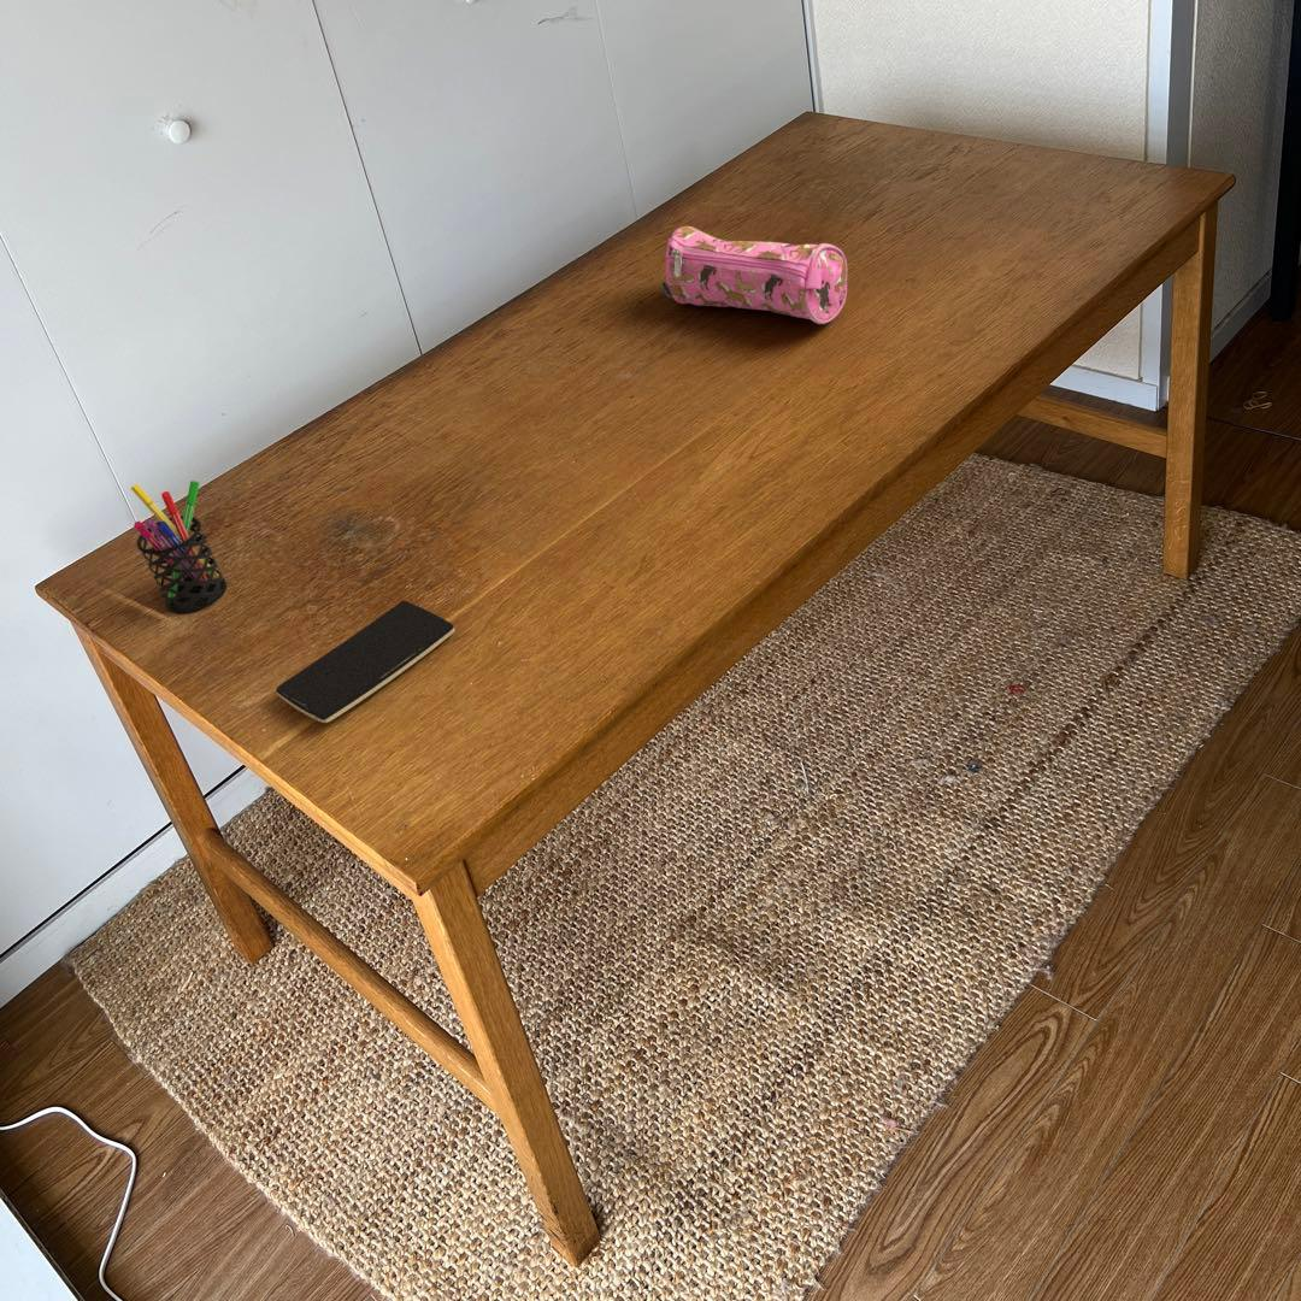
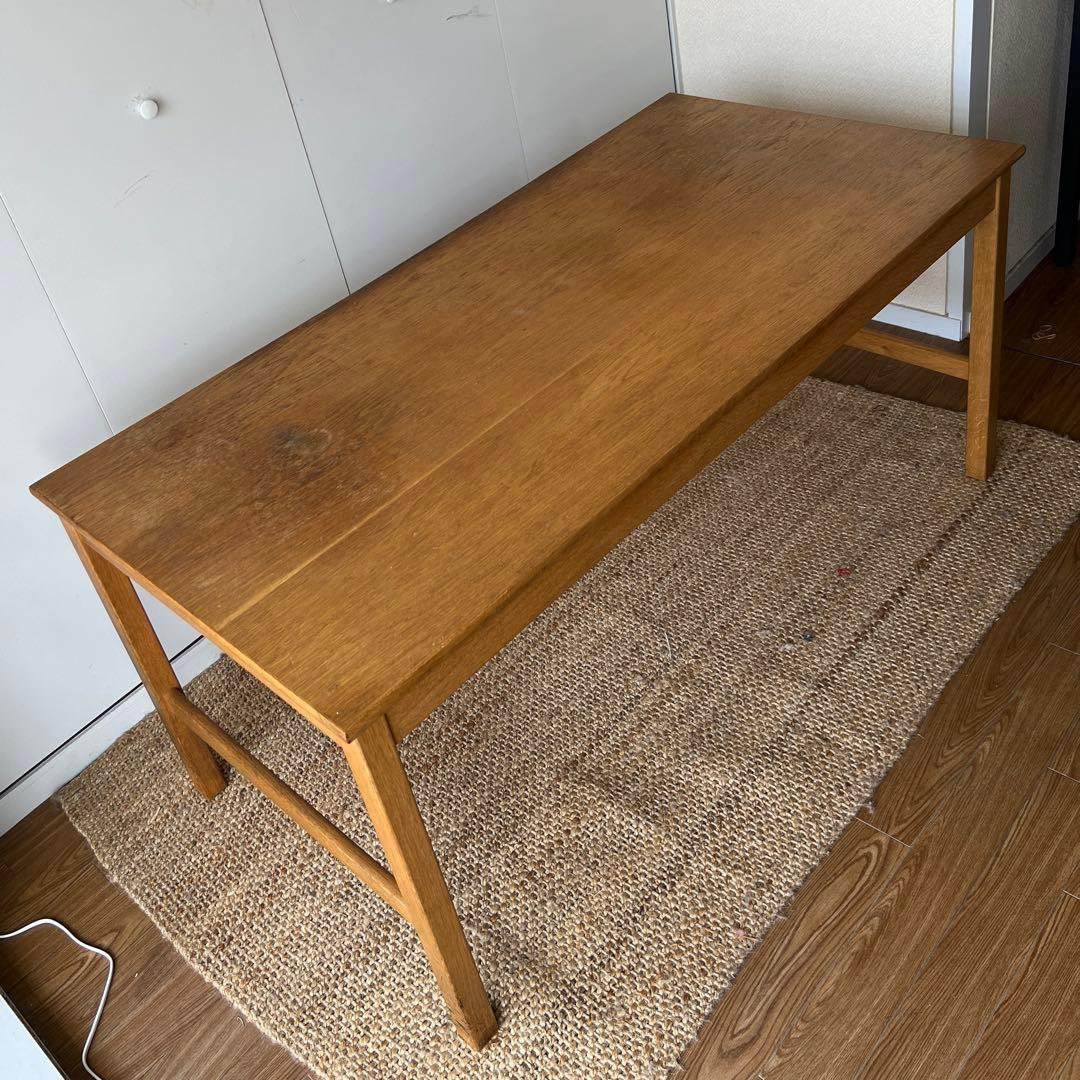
- smartphone [275,600,457,724]
- pen holder [130,479,228,614]
- pencil case [661,225,848,325]
